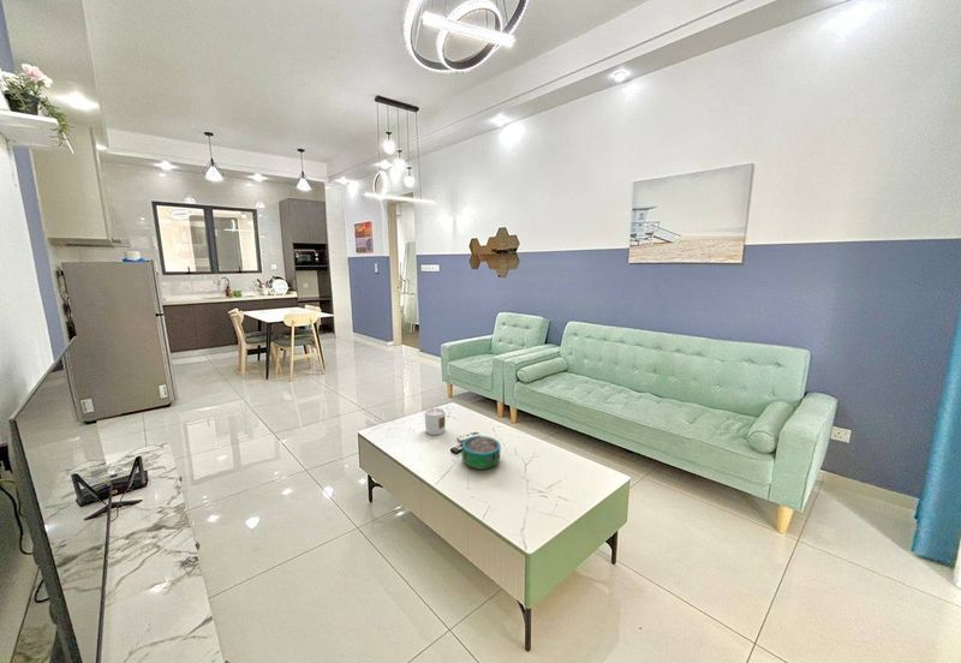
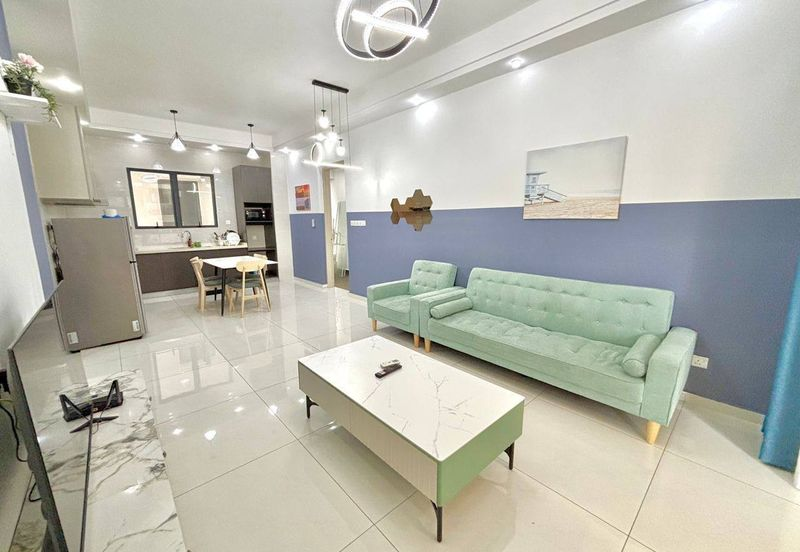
- decorative bowl [460,435,502,471]
- candle [424,407,446,436]
